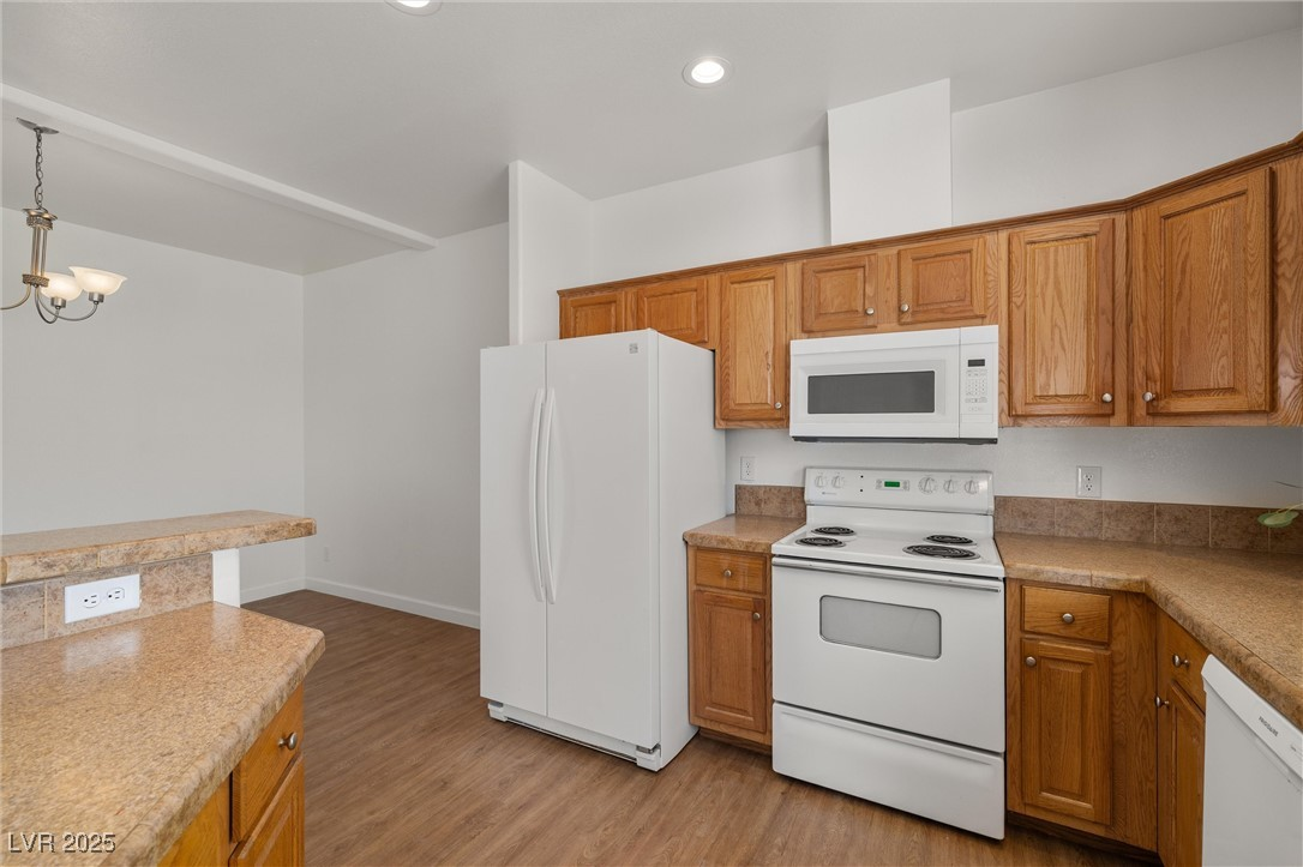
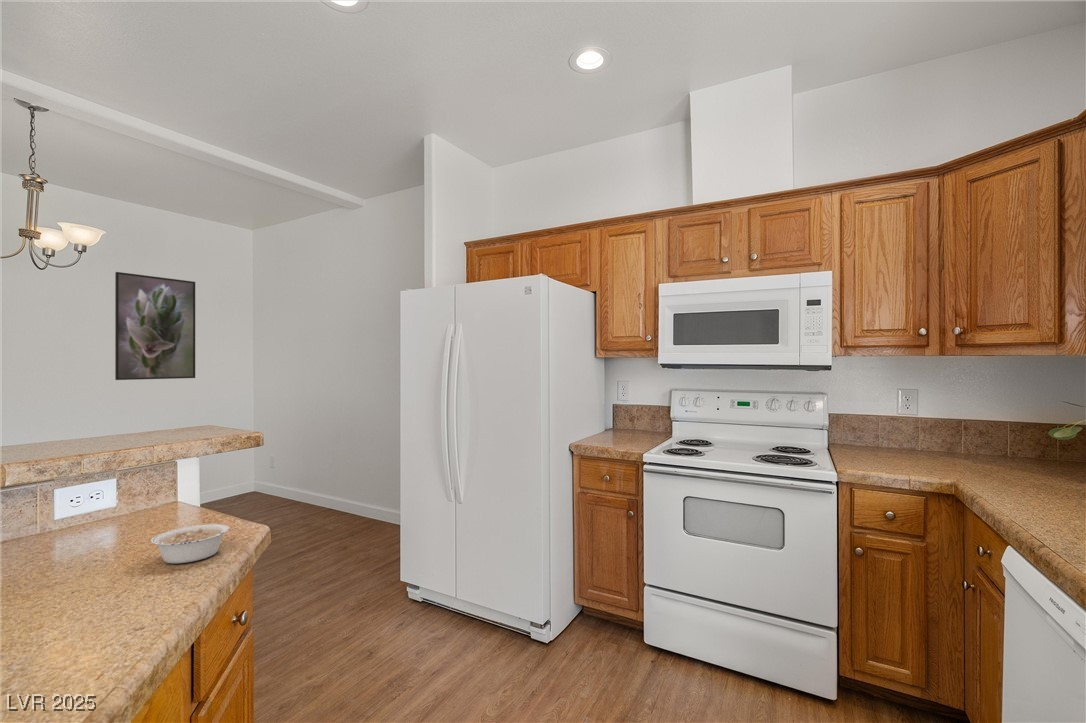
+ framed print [114,271,196,381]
+ legume [150,523,237,564]
